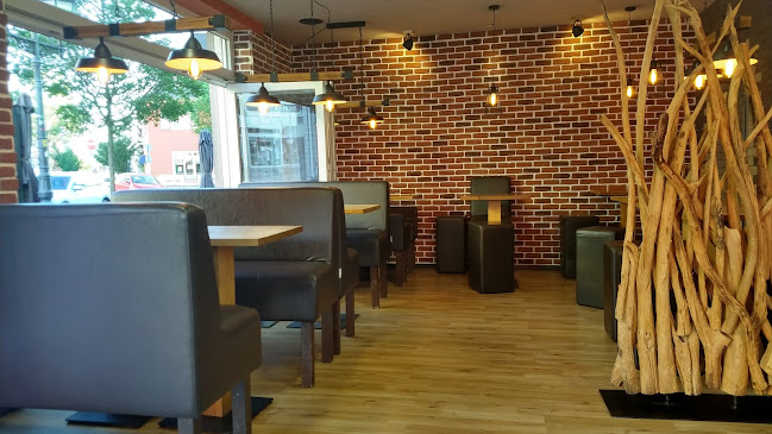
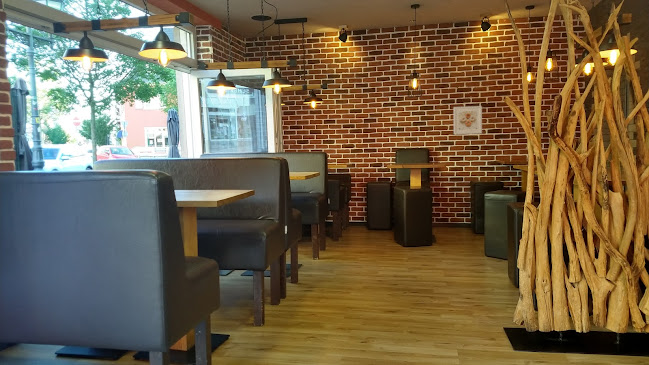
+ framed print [453,105,483,135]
